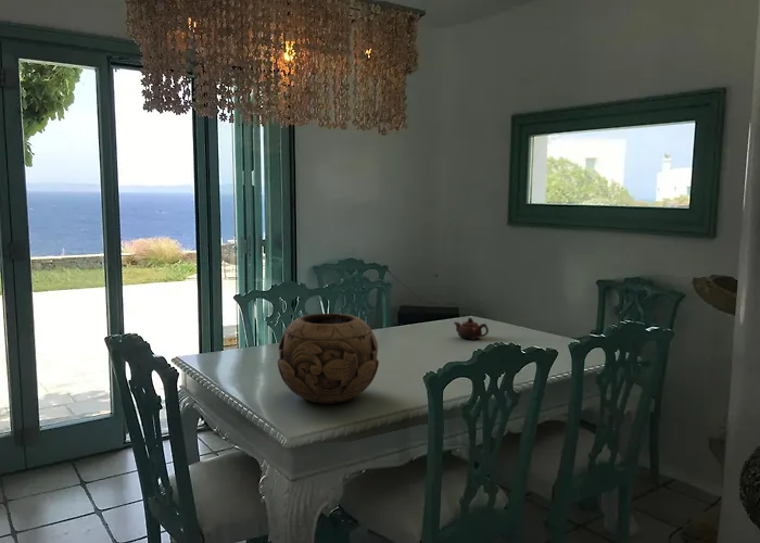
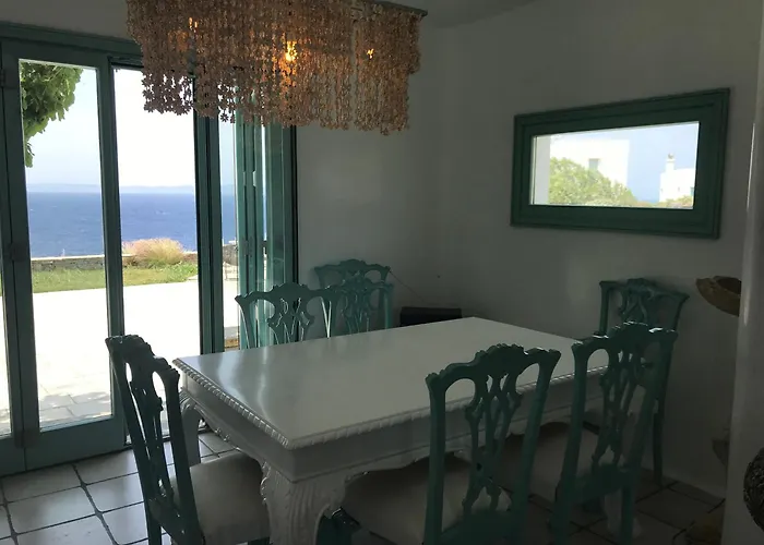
- teapot [453,316,490,341]
- decorative bowl [277,312,380,405]
